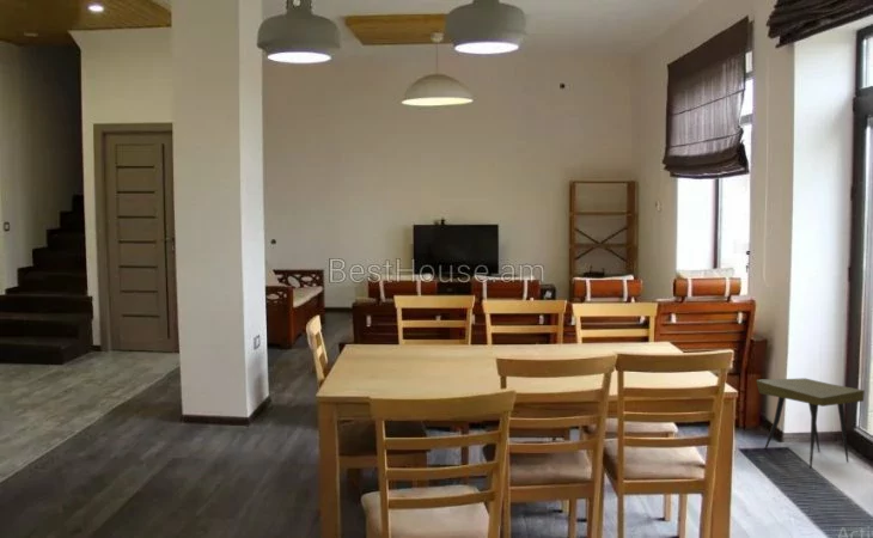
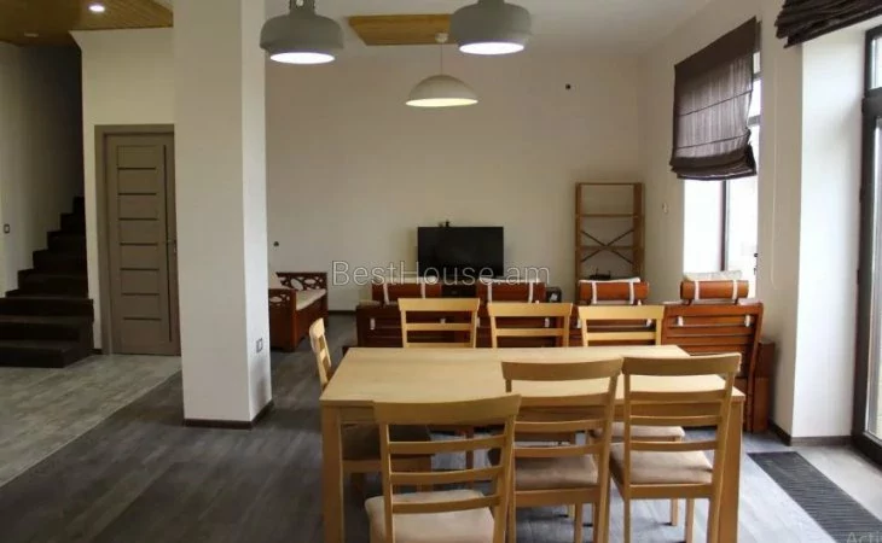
- side table [755,377,866,470]
